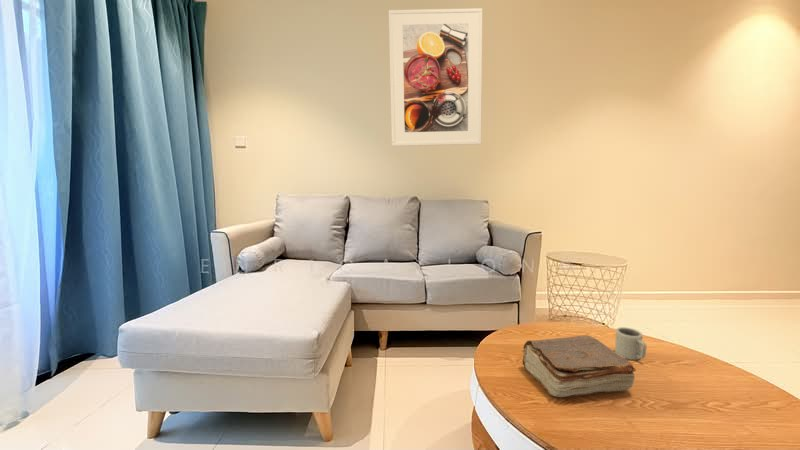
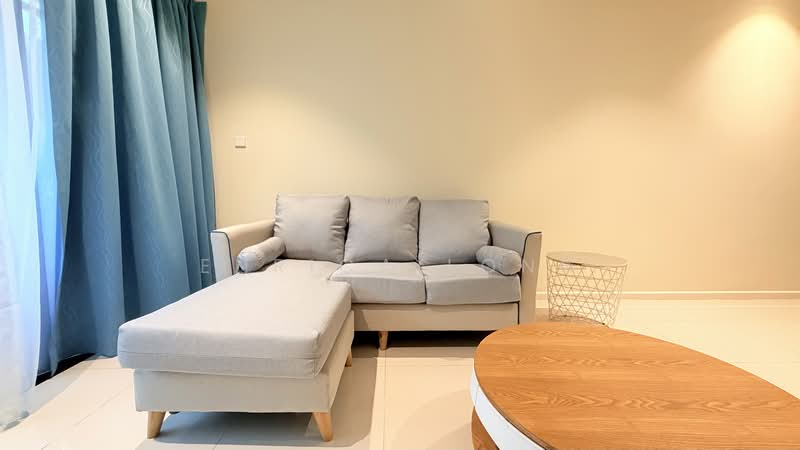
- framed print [388,7,483,147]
- book [521,334,637,399]
- cup [614,326,648,361]
